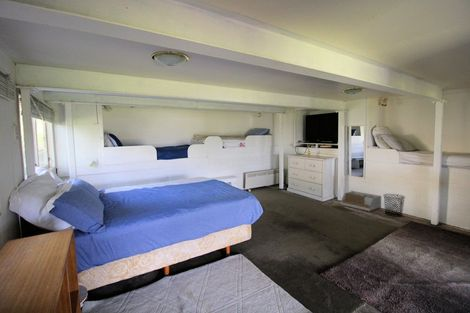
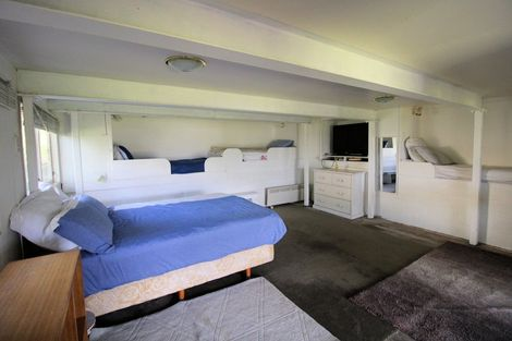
- waste bin [383,193,406,218]
- storage bin [340,190,382,213]
